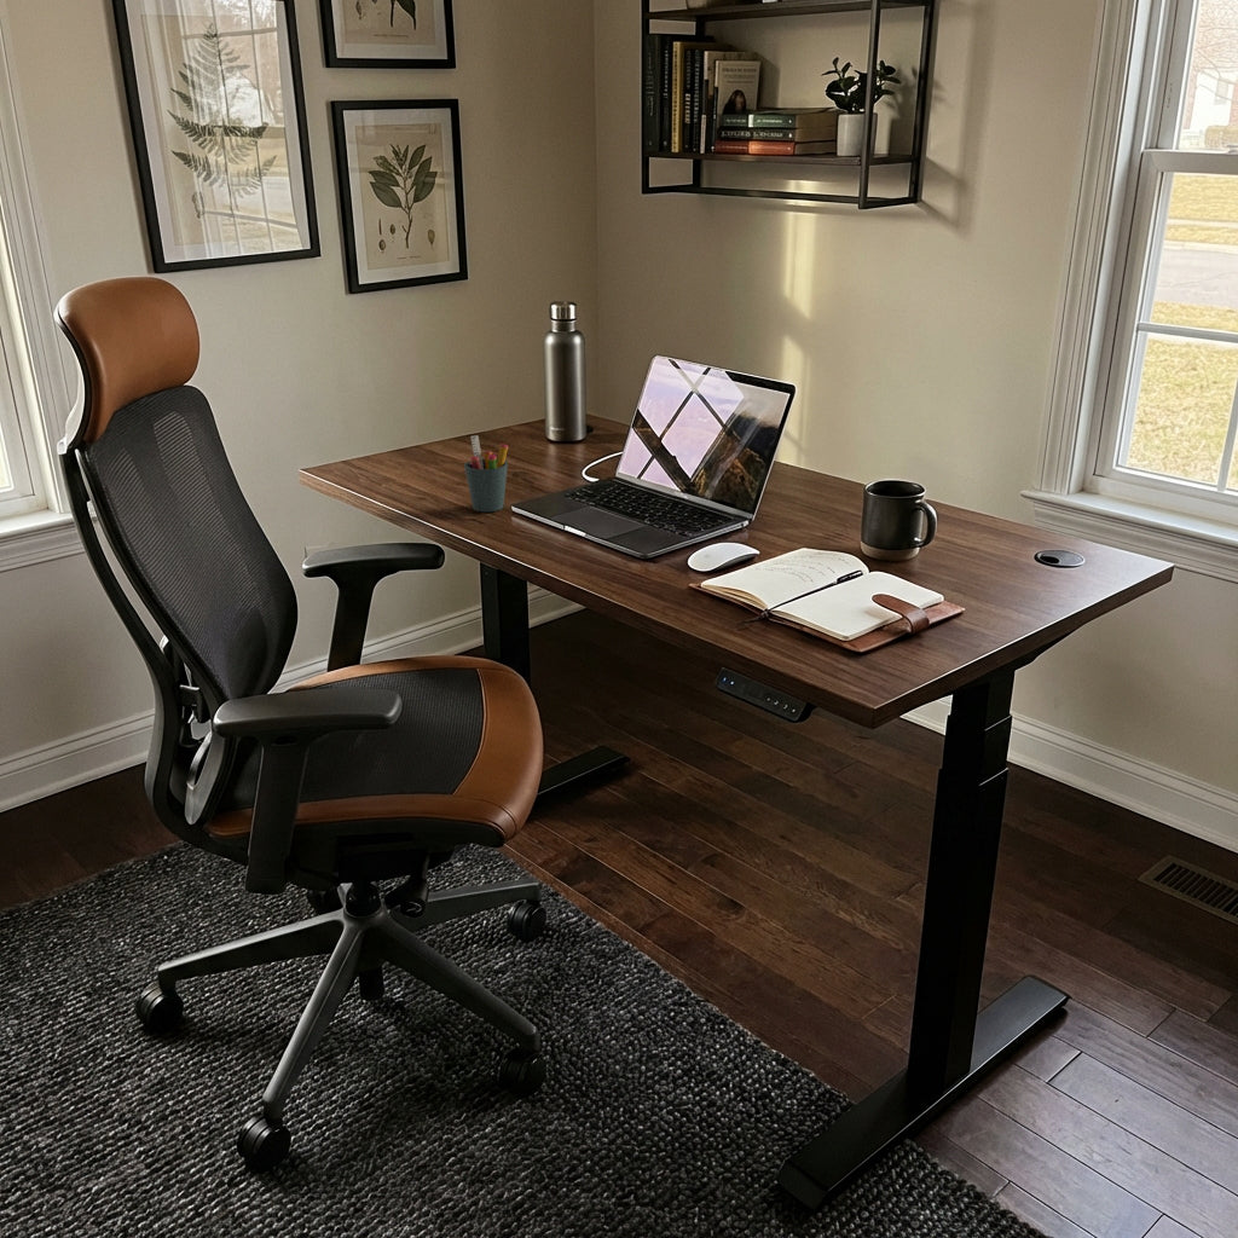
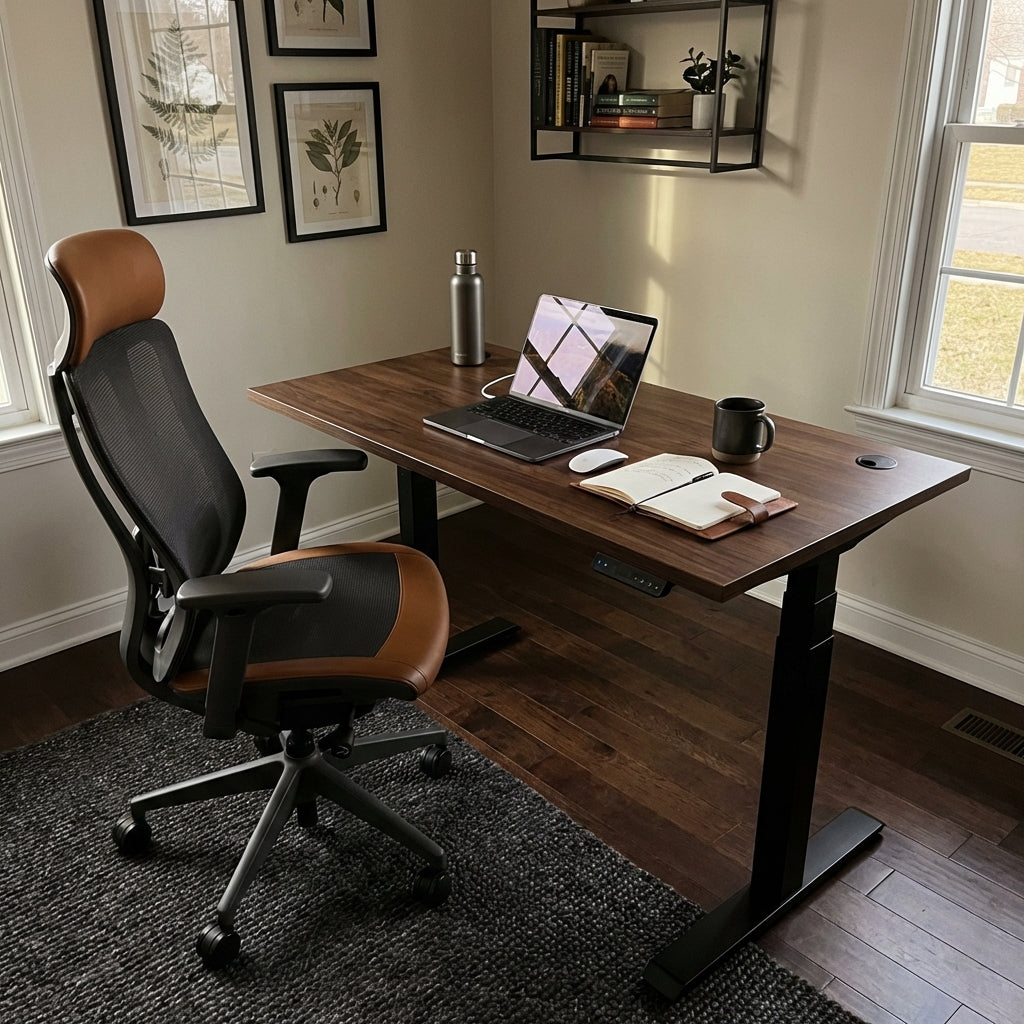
- pen holder [463,434,509,513]
